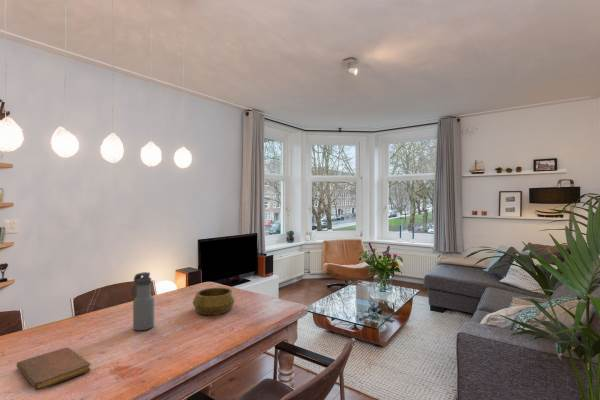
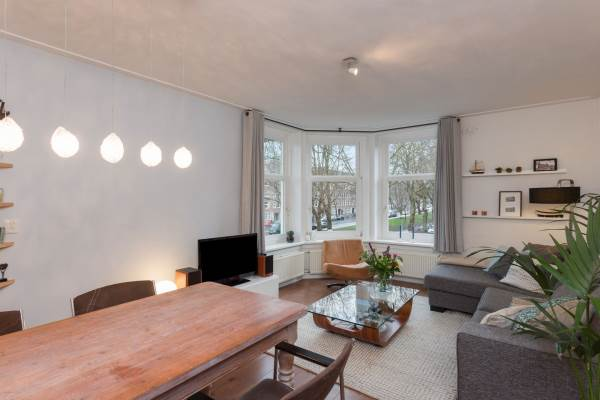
- decorative bowl [192,287,237,316]
- water bottle [131,271,155,332]
- notebook [16,346,92,391]
